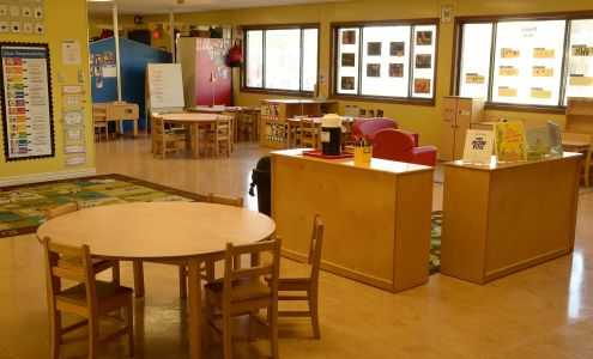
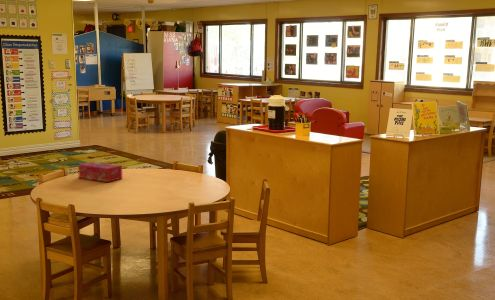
+ tissue box [77,161,123,183]
